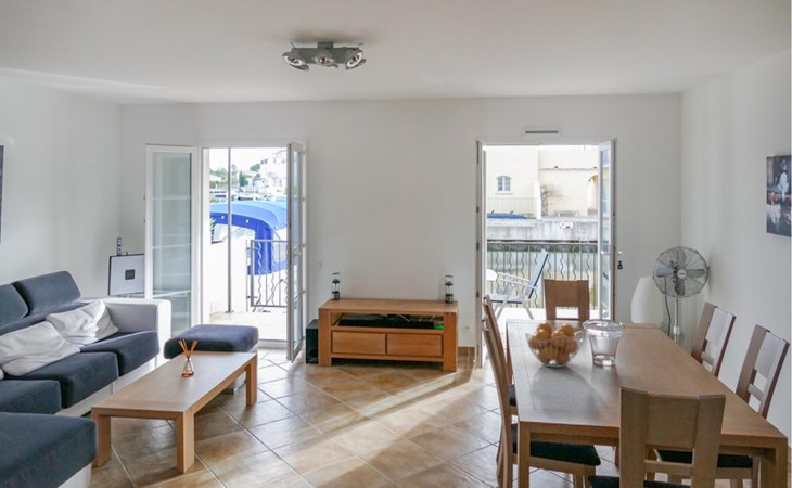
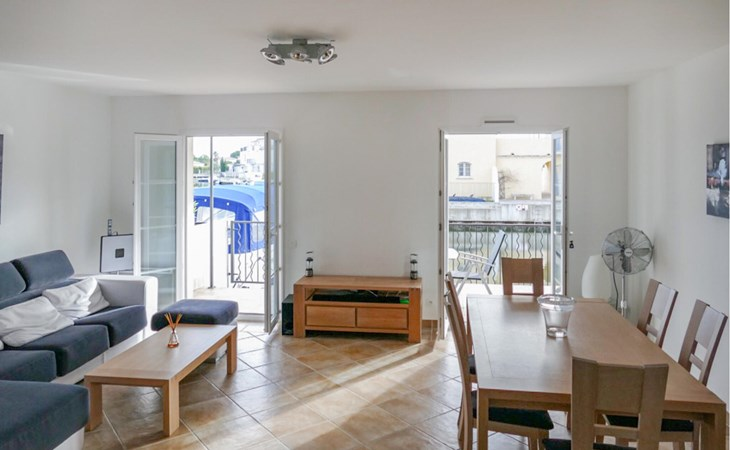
- fruit basket [524,321,585,369]
